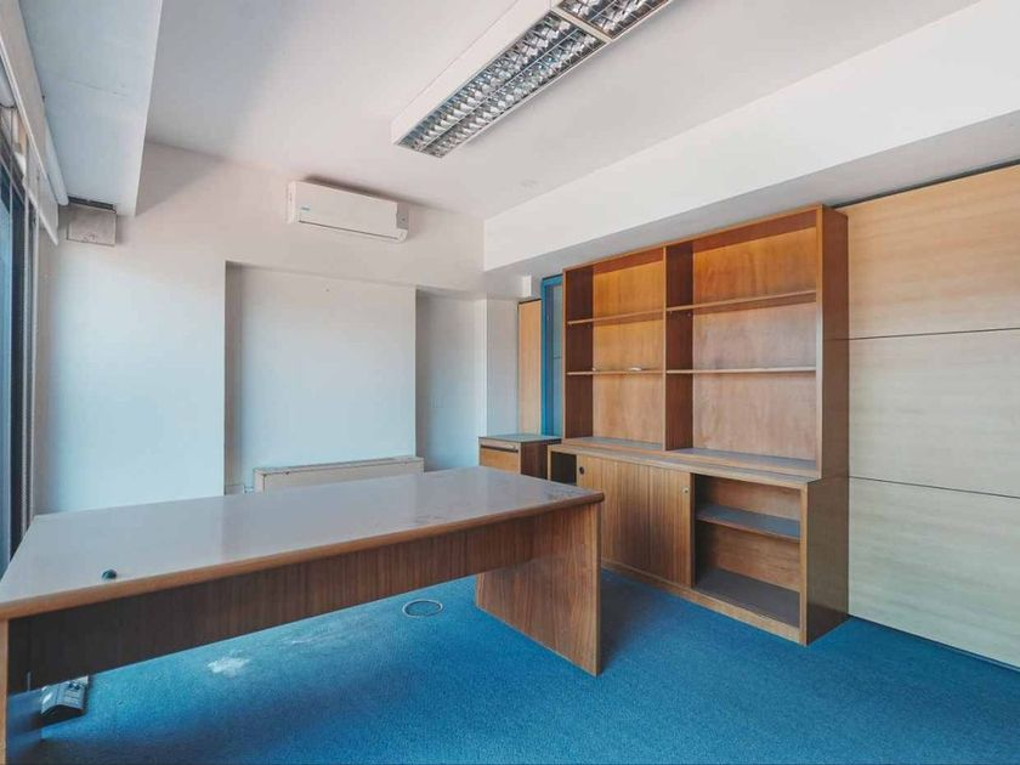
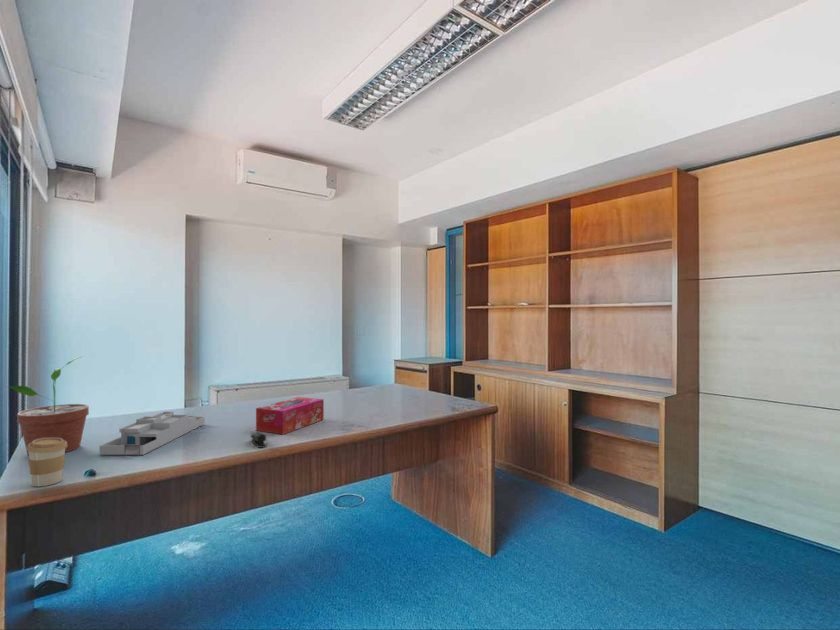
+ tissue box [255,396,325,435]
+ stapler [250,431,268,449]
+ desk organizer [98,411,205,456]
+ coffee cup [26,438,67,487]
+ potted plant [7,355,90,456]
